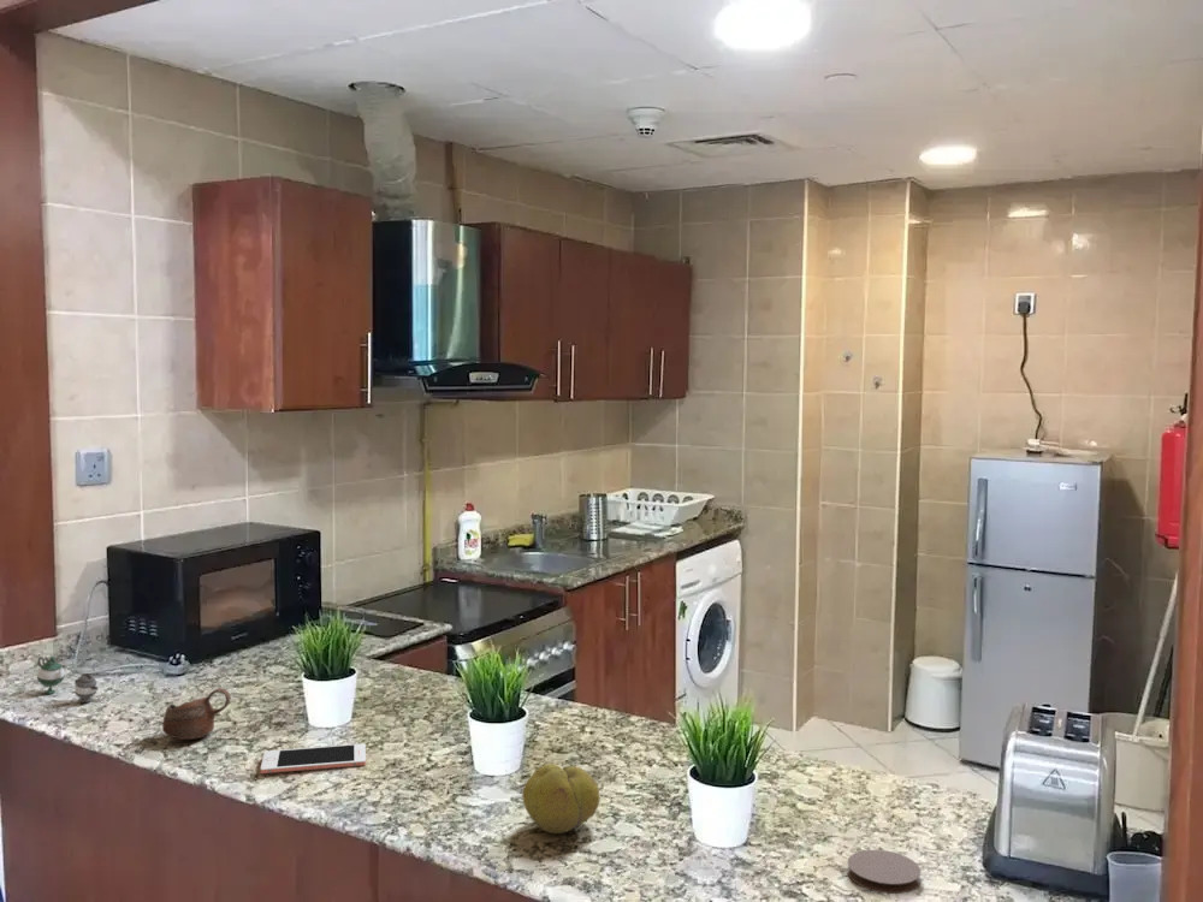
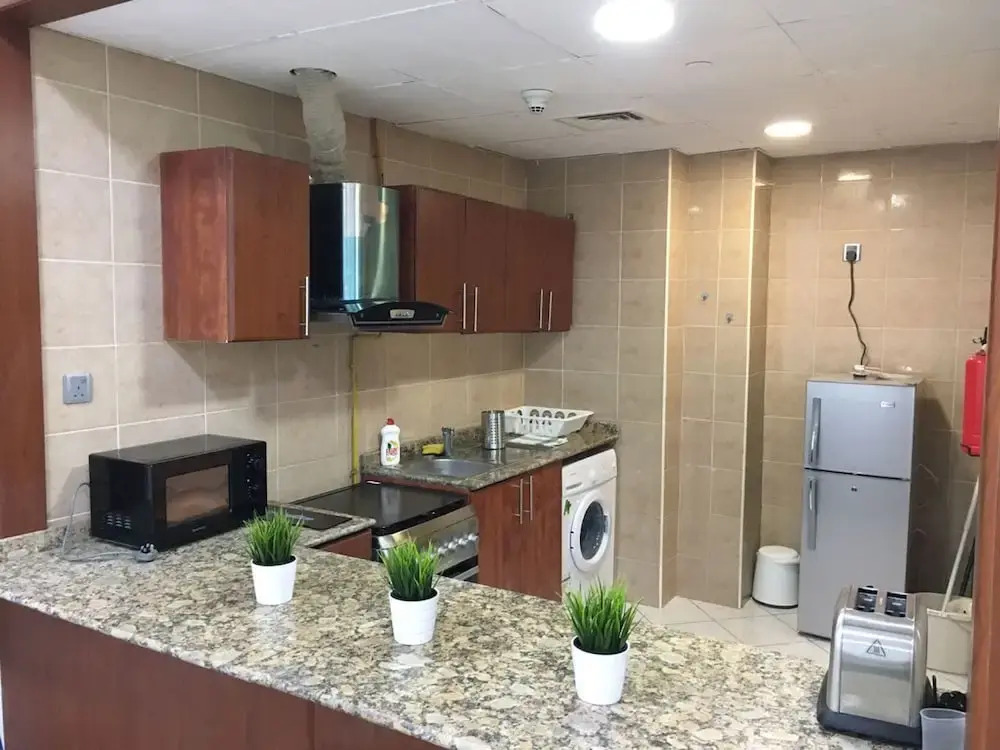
- teapot [36,654,99,704]
- fruit [521,762,602,835]
- cup [161,687,232,741]
- cell phone [260,743,367,775]
- coaster [846,849,921,895]
